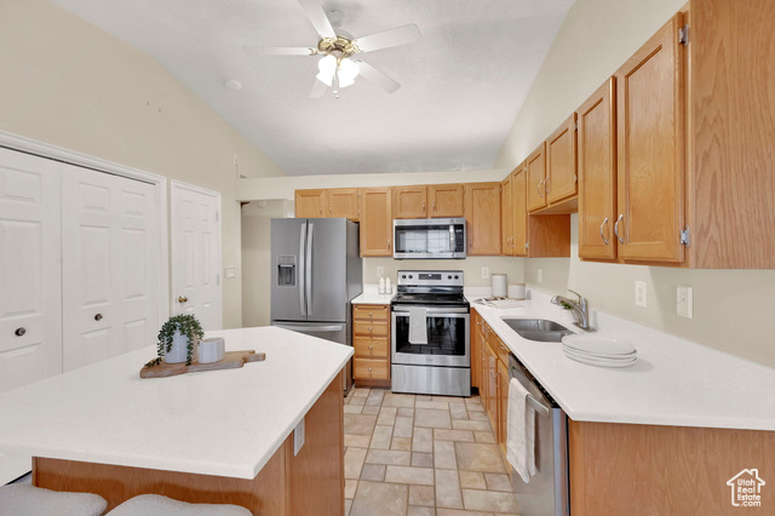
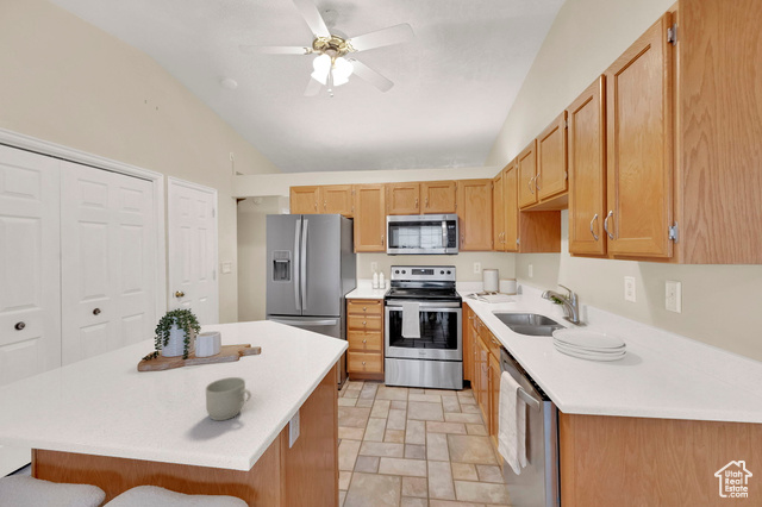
+ mug [205,376,252,421]
